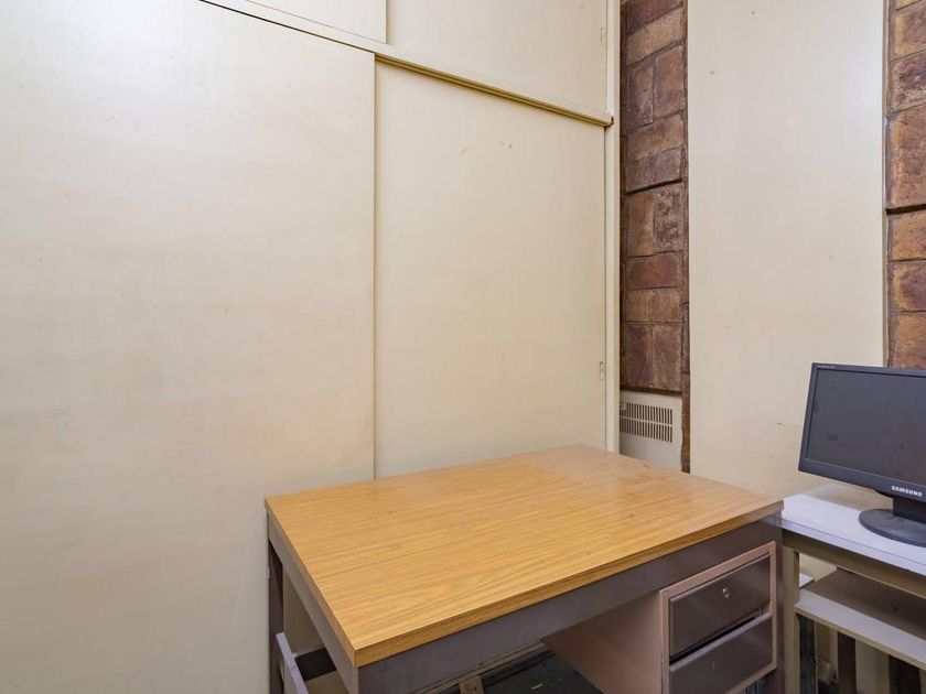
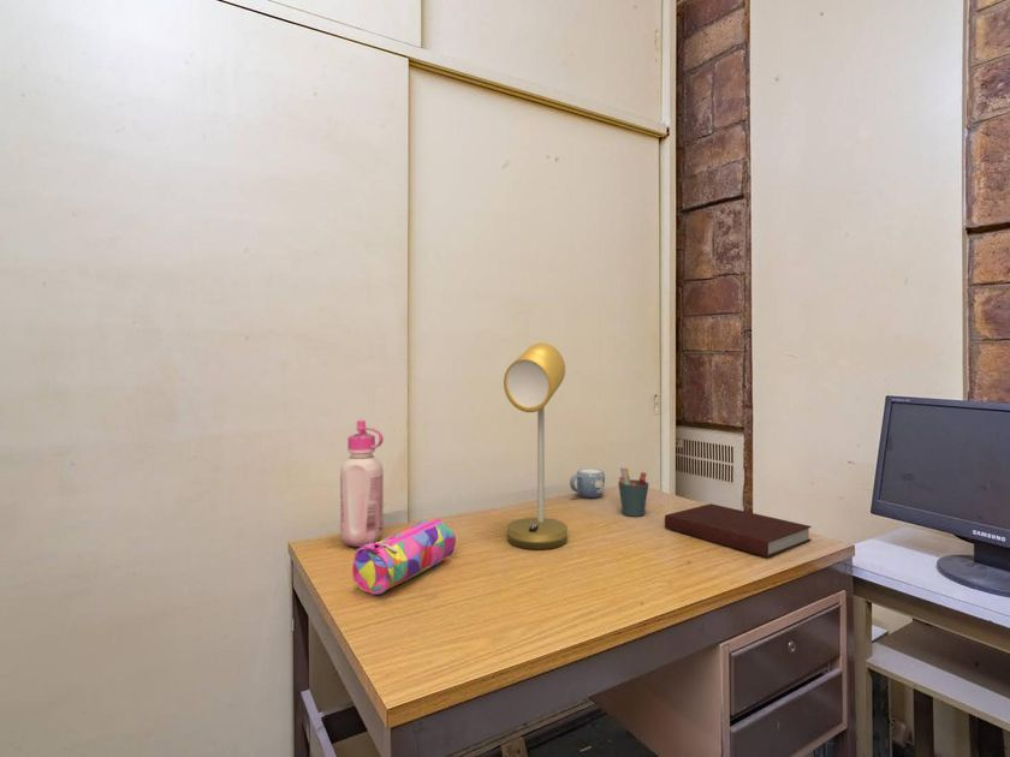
+ notebook [664,502,813,559]
+ desk lamp [503,342,569,550]
+ mug [569,467,606,499]
+ pencil case [351,518,457,596]
+ pen holder [617,466,650,518]
+ glue bottle [339,418,385,549]
